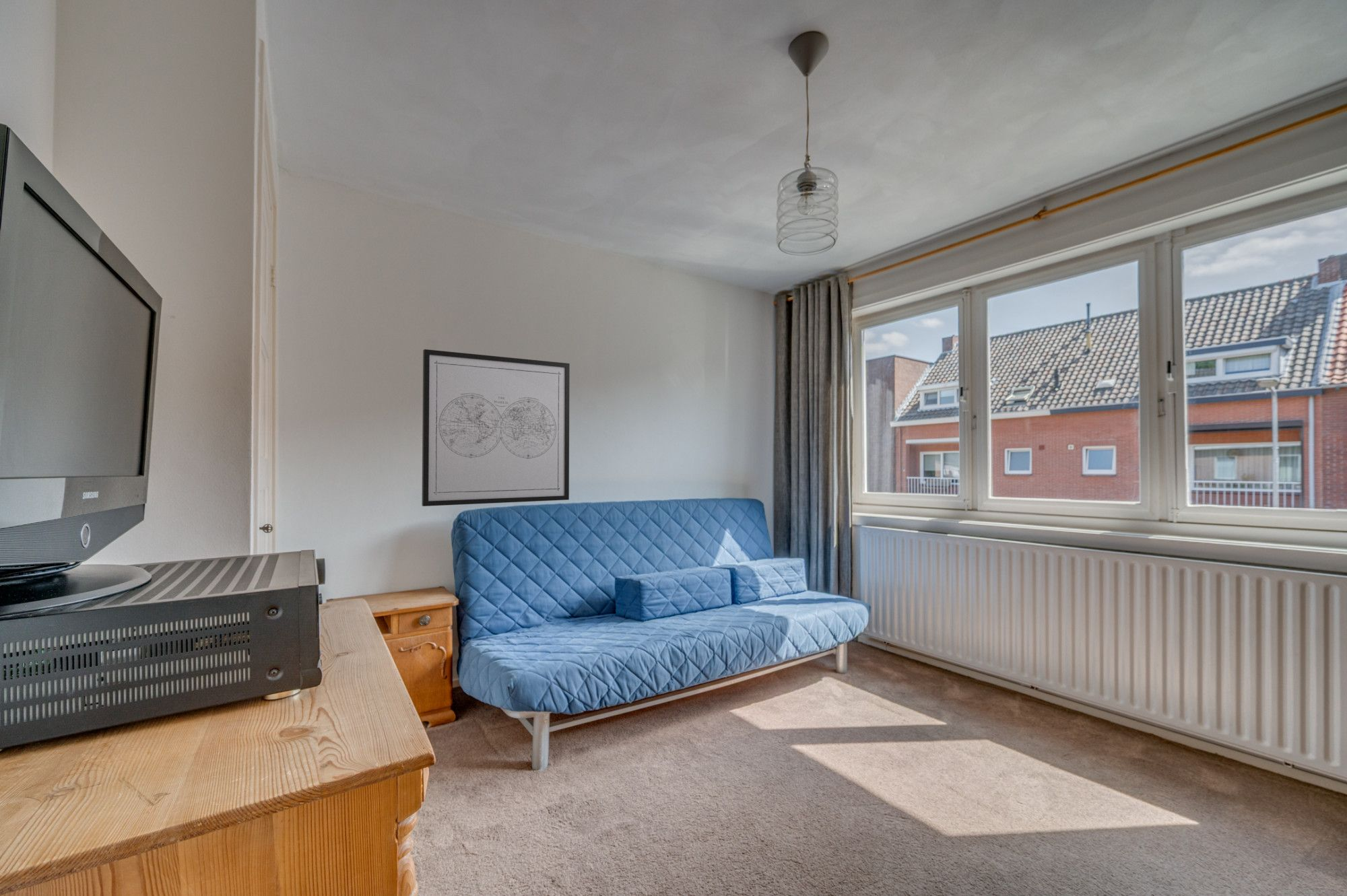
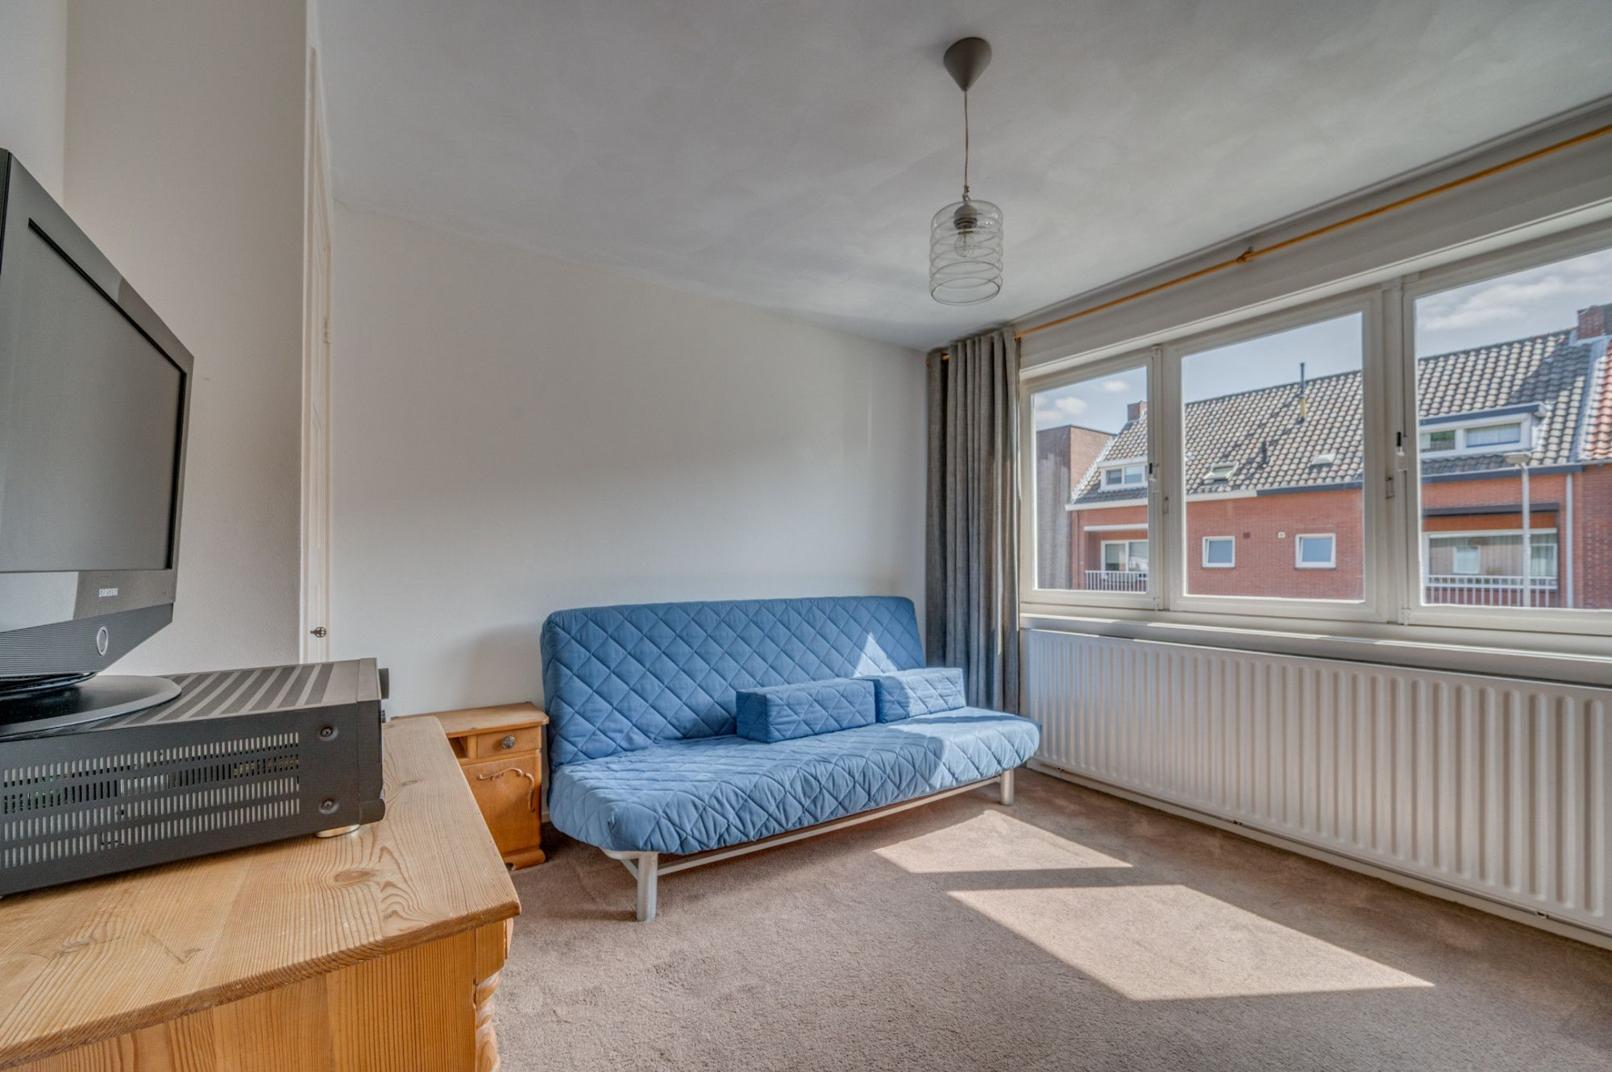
- wall art [422,349,570,507]
